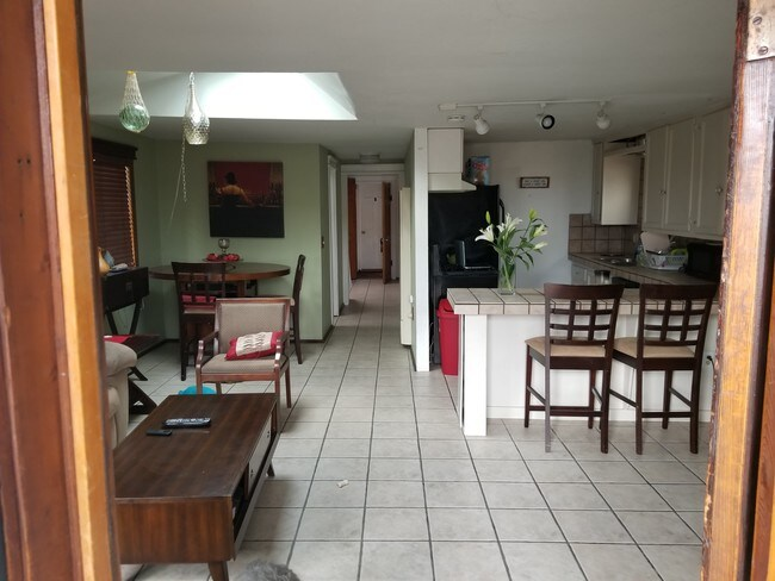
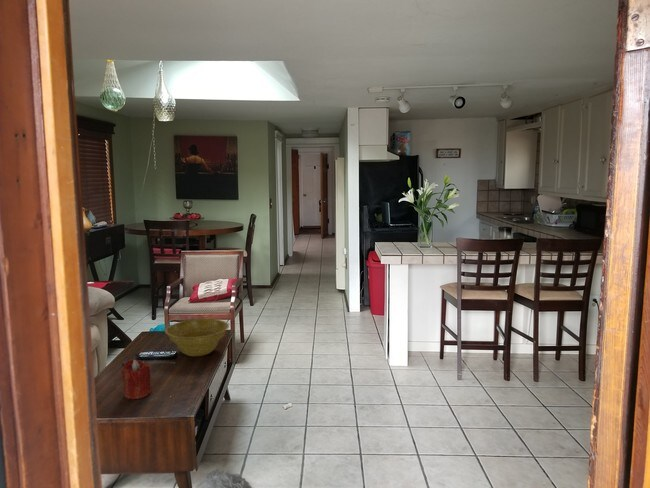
+ candle [120,358,152,400]
+ planter bowl [164,318,230,357]
